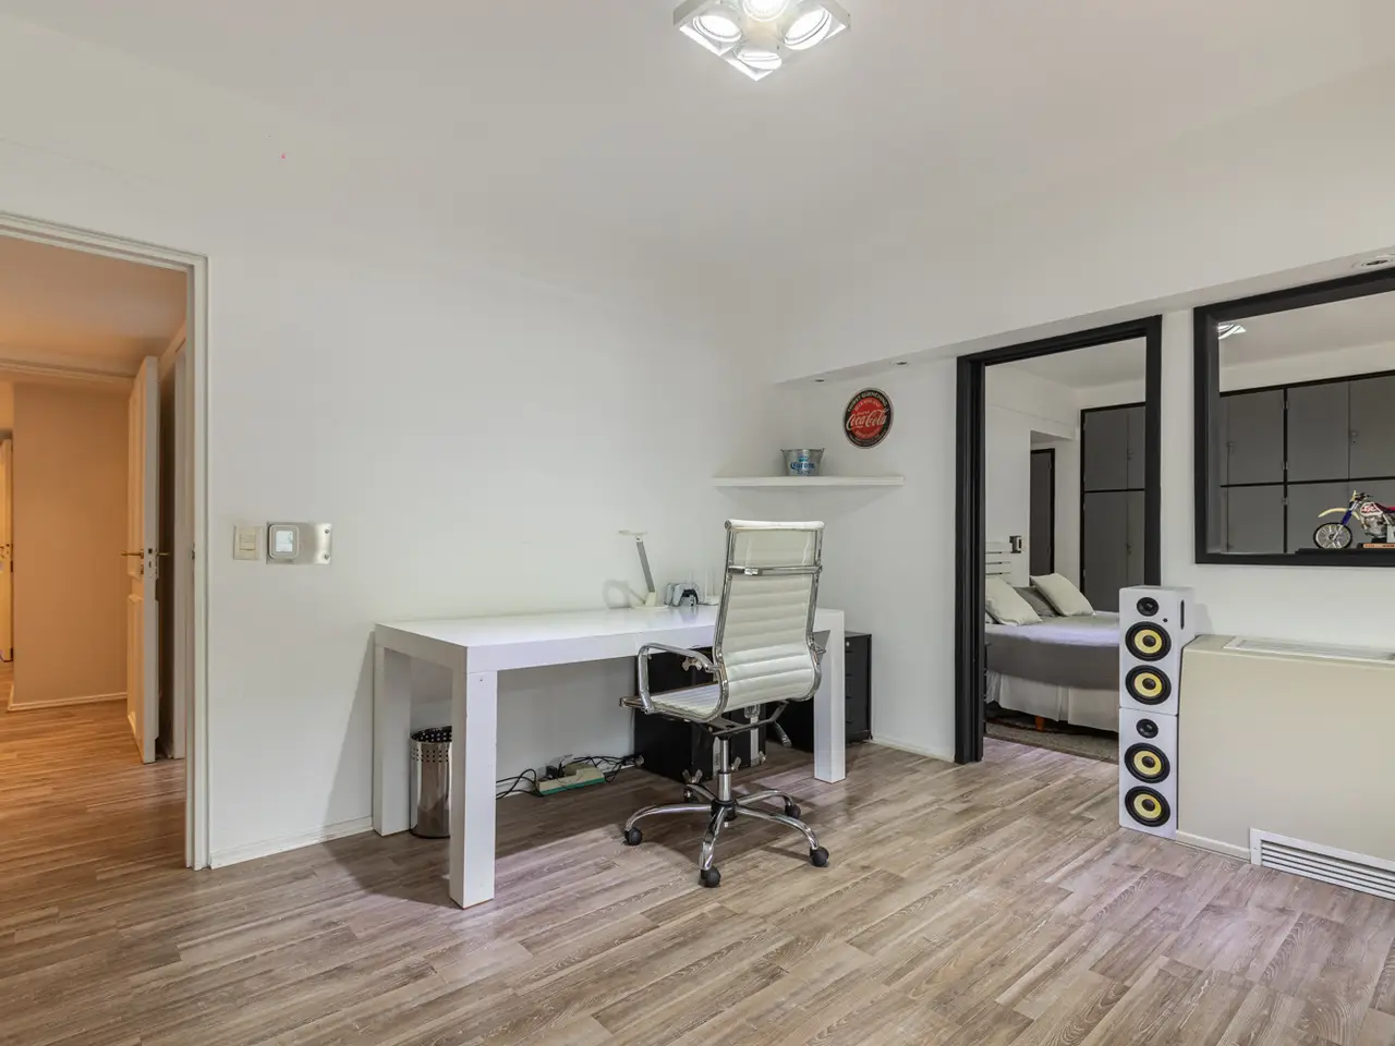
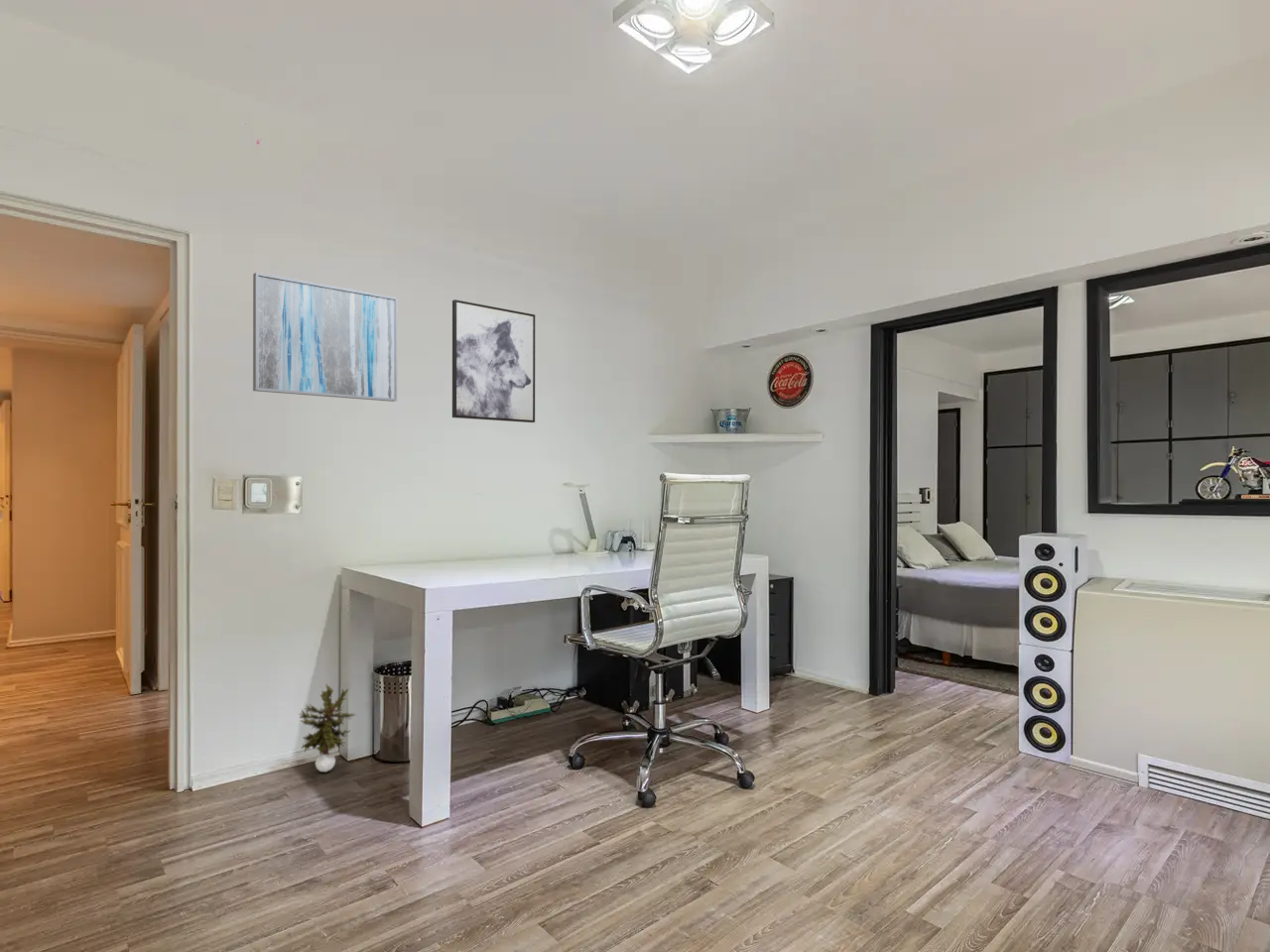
+ wall art [451,298,536,423]
+ potted plant [299,683,356,773]
+ wall art [252,272,398,403]
